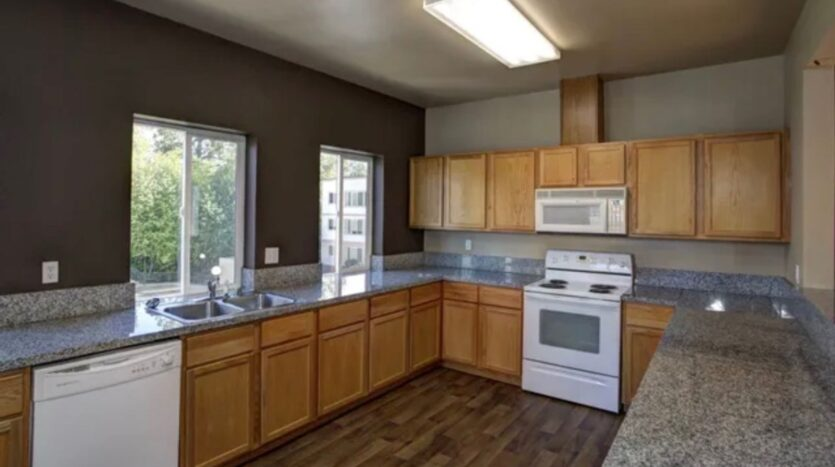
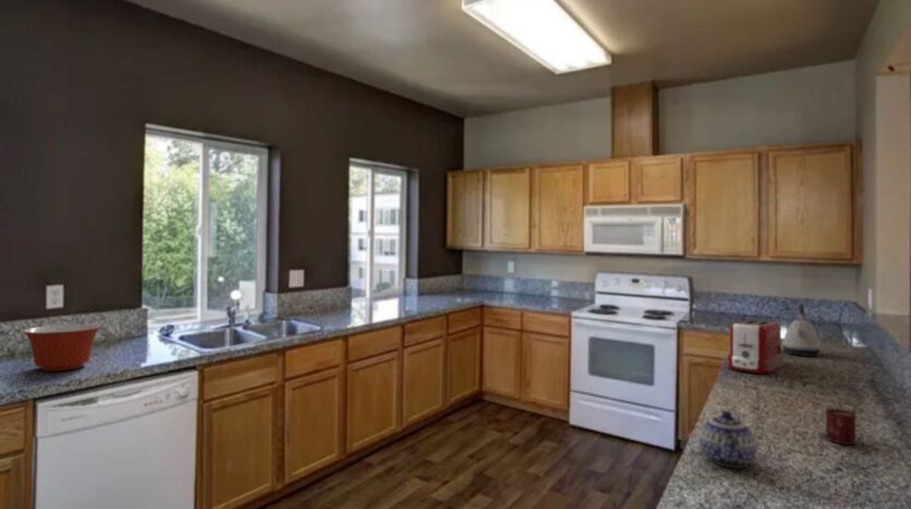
+ mixing bowl [22,324,103,372]
+ cup [825,408,856,446]
+ teapot [697,409,758,469]
+ kettle [781,302,823,357]
+ toaster [726,319,786,374]
